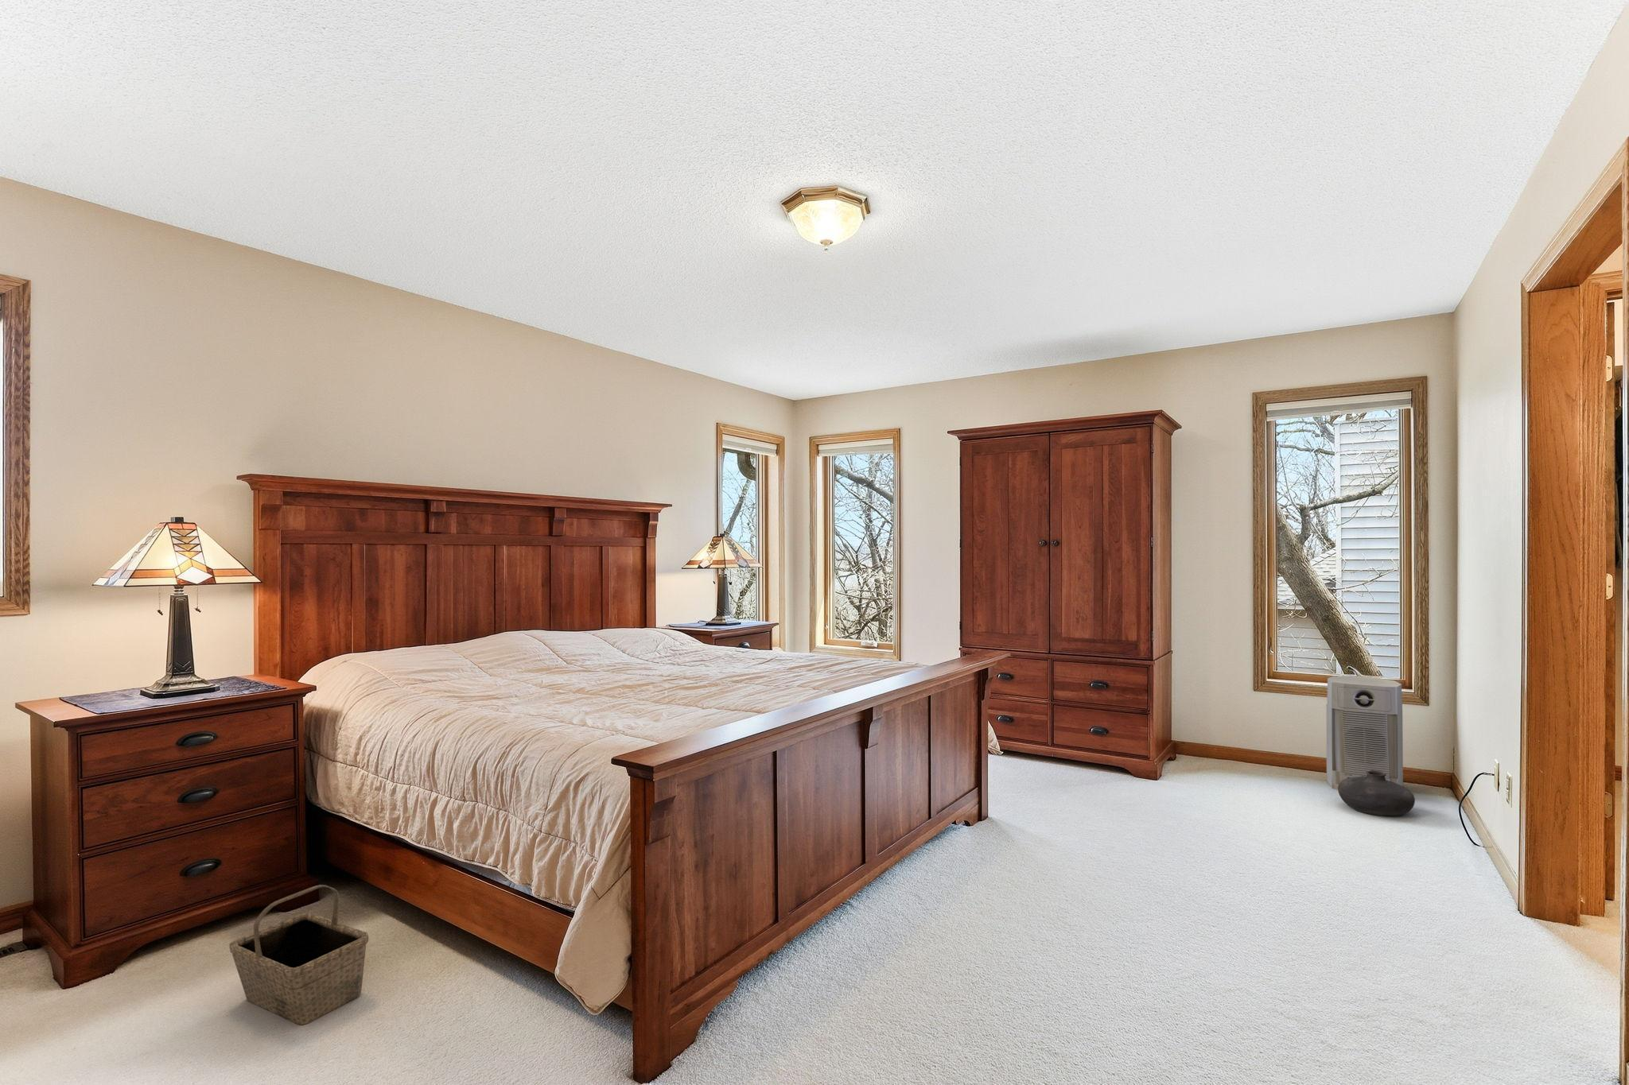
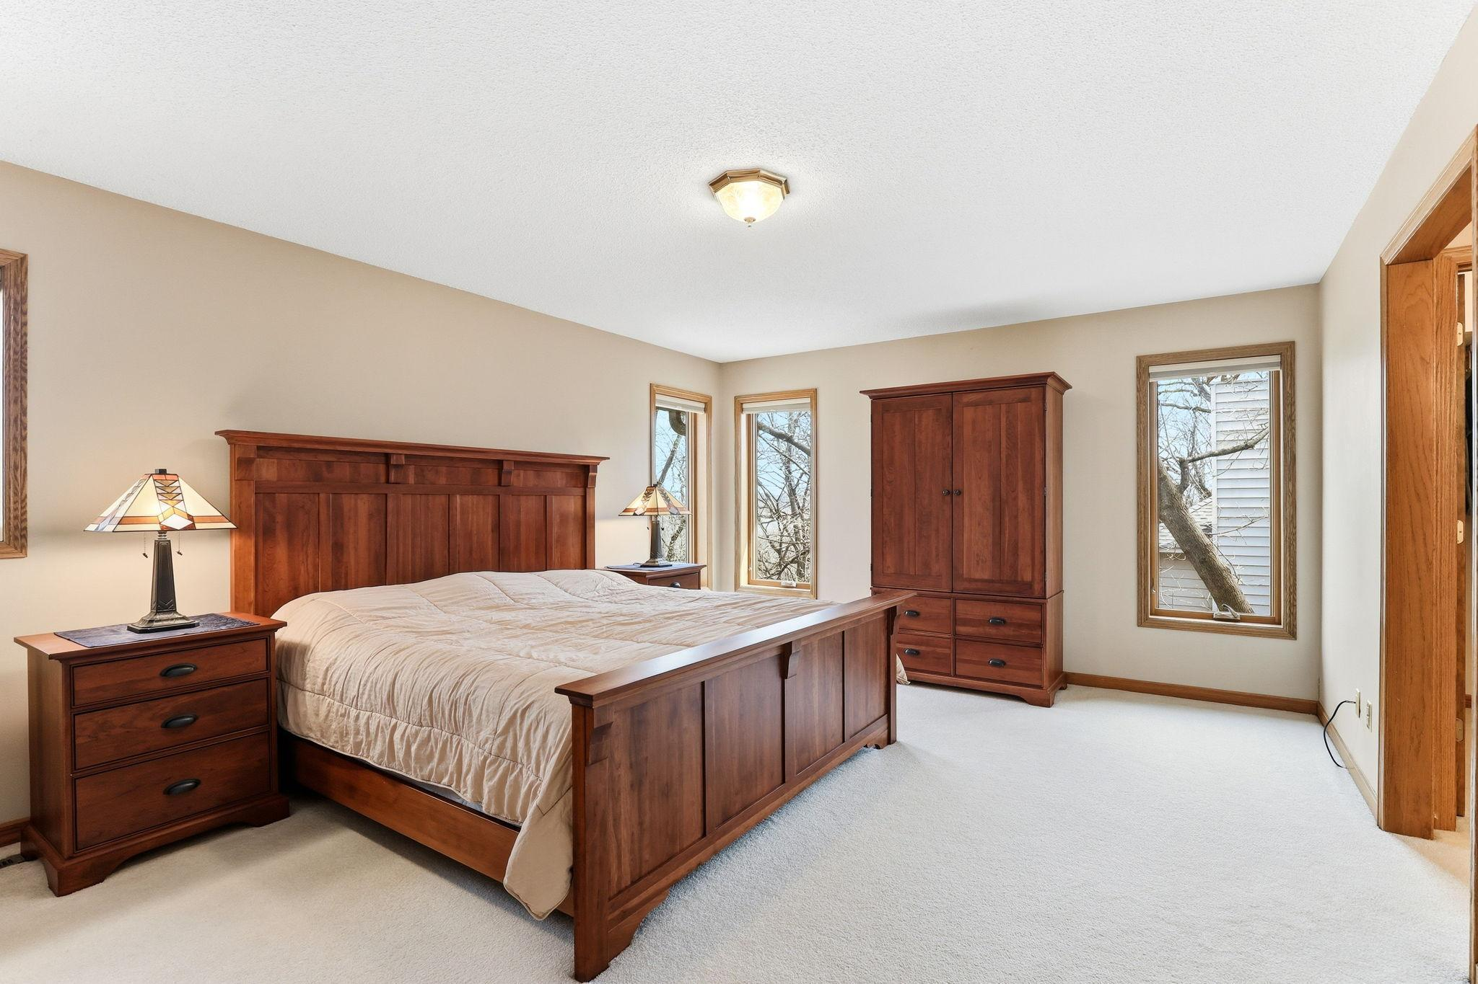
- air purifier [1326,674,1404,790]
- basket [228,884,369,1026]
- vase [1337,770,1416,816]
